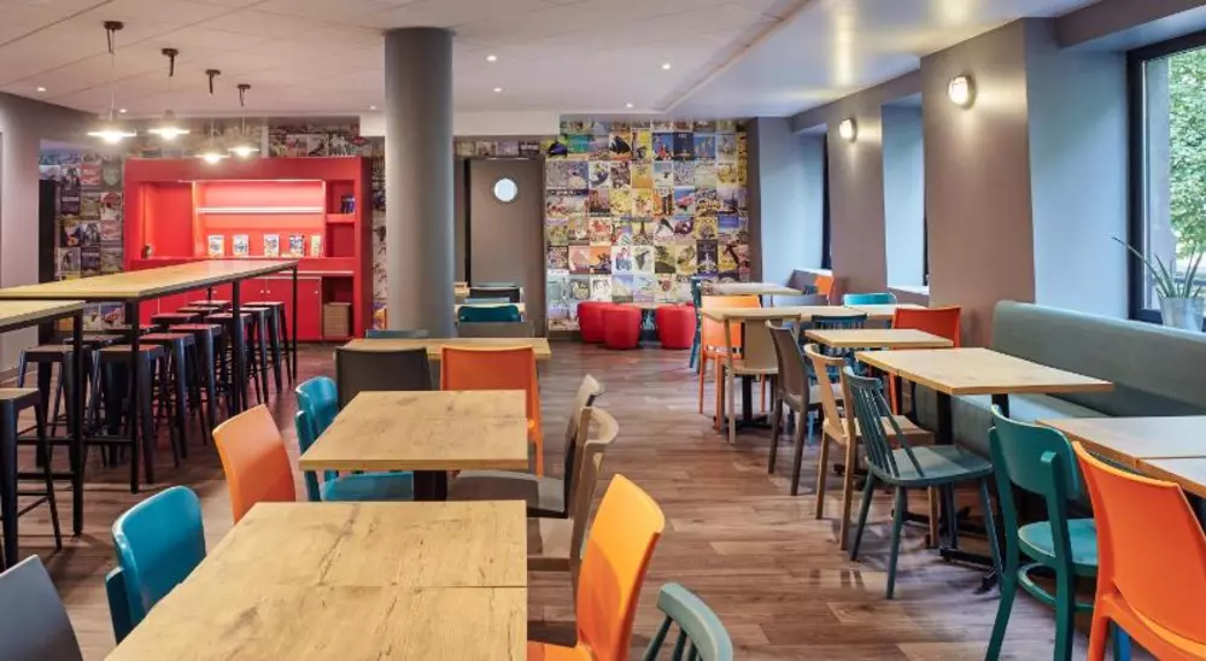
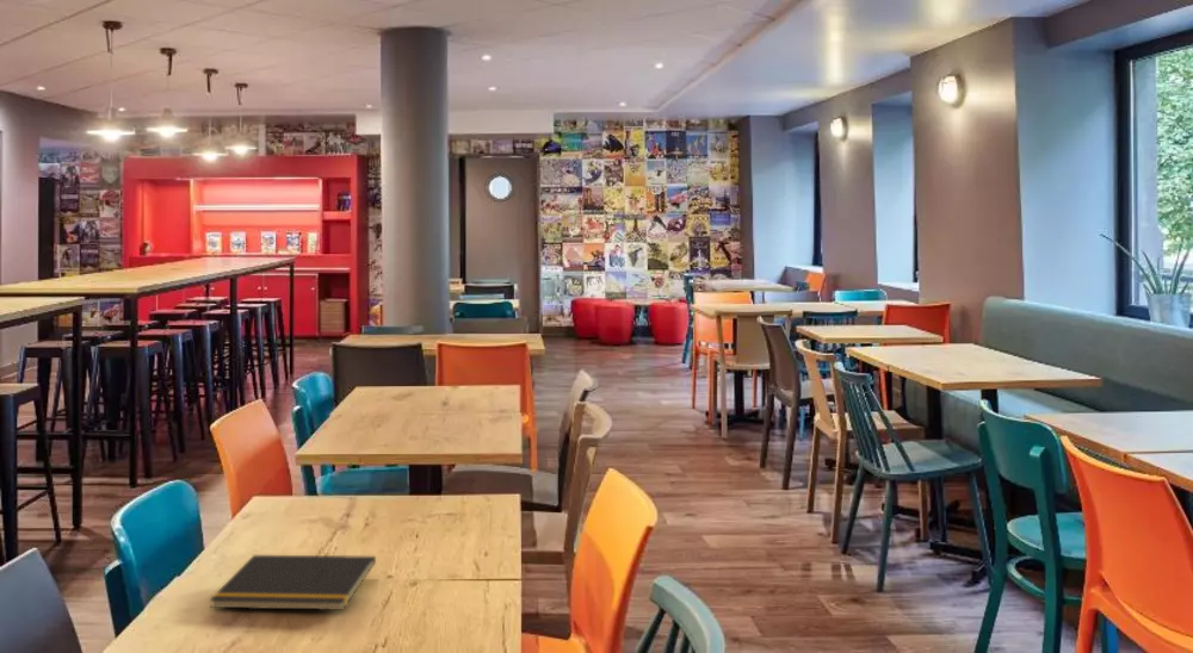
+ notepad [208,554,377,611]
